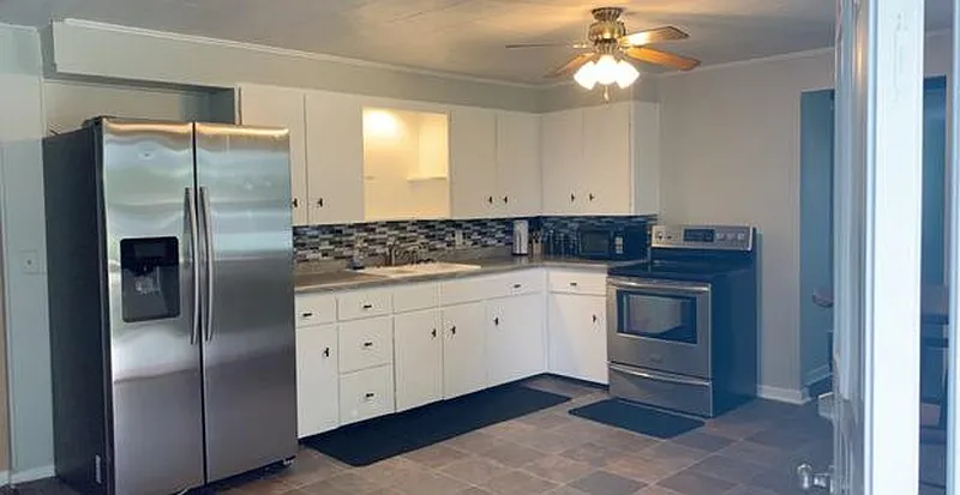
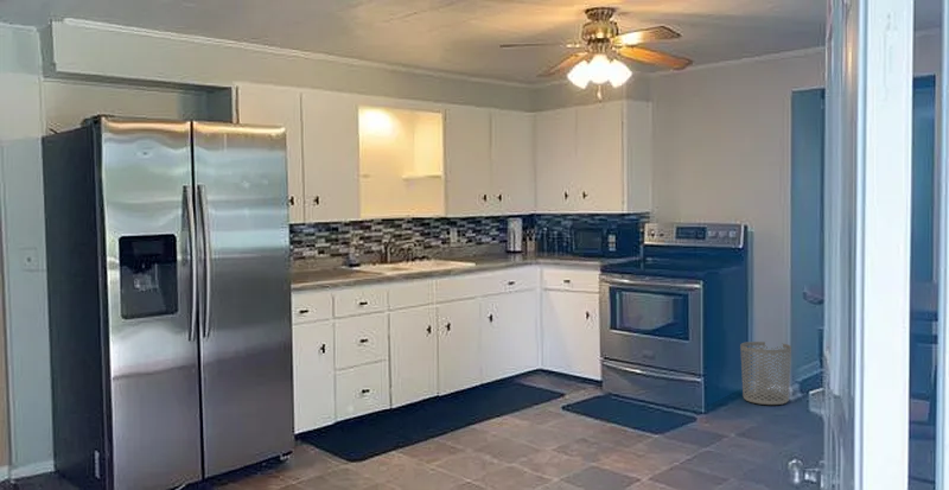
+ waste bin [739,341,792,406]
